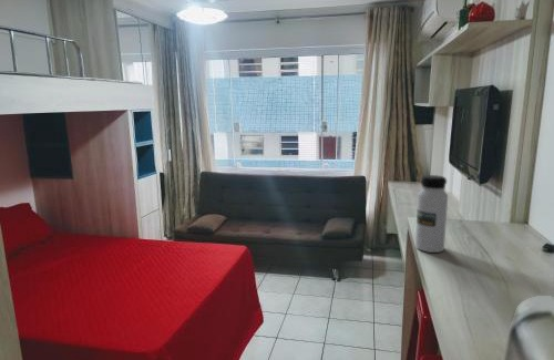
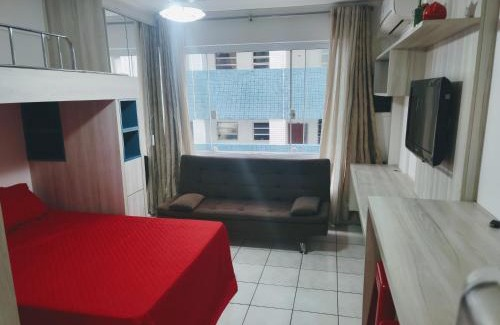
- water bottle [414,174,449,254]
